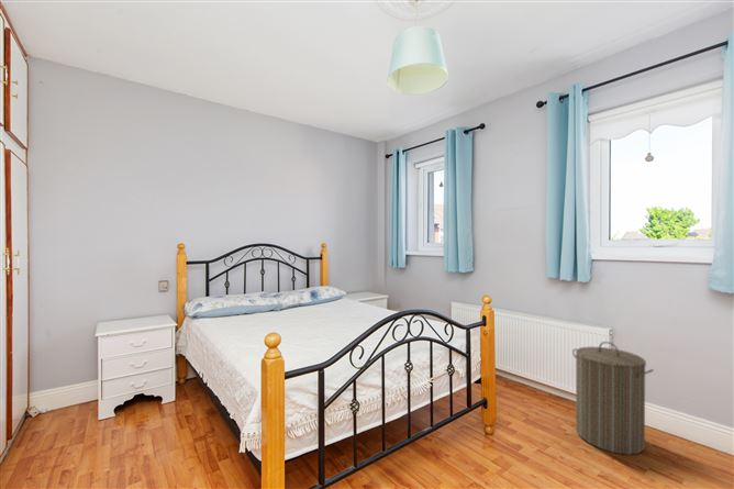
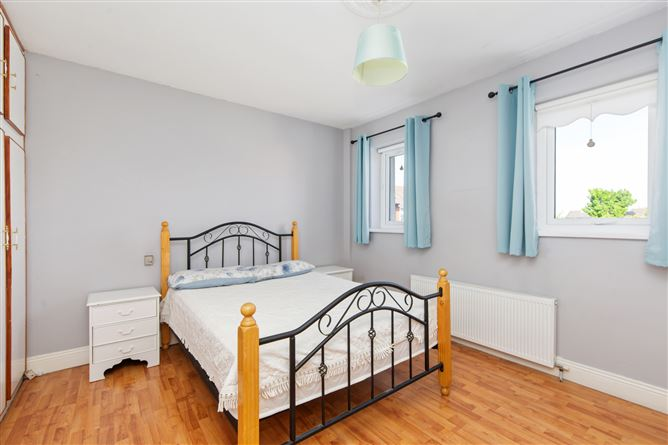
- laundry hamper [571,341,655,456]
